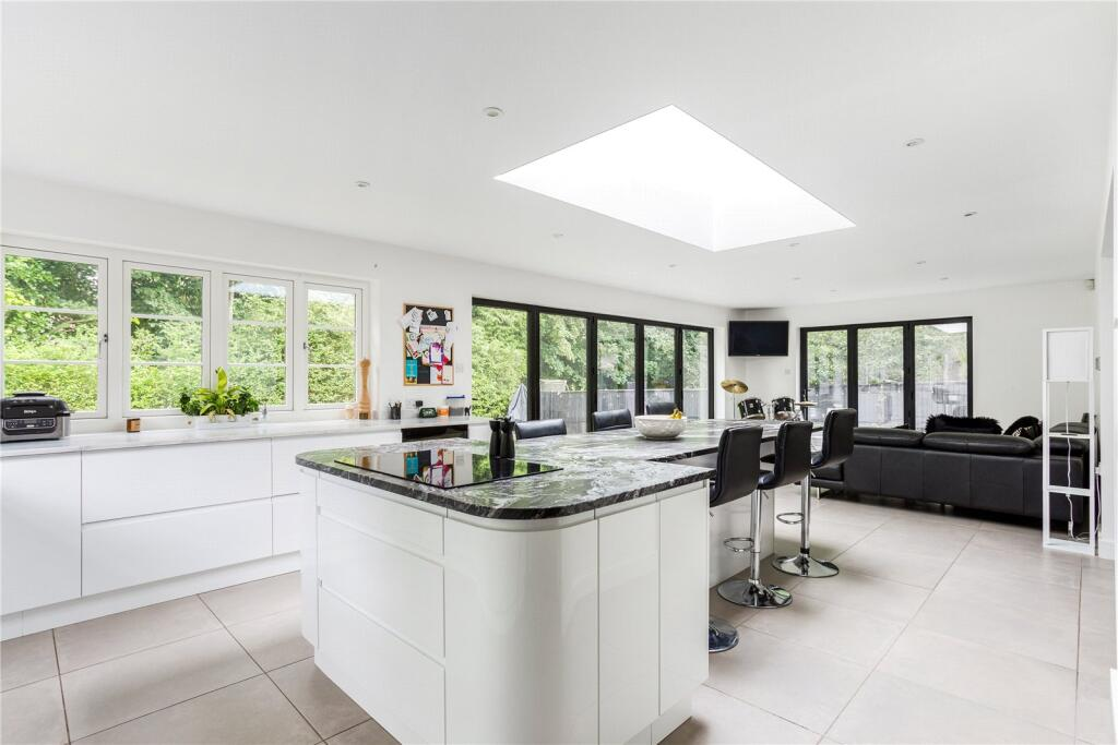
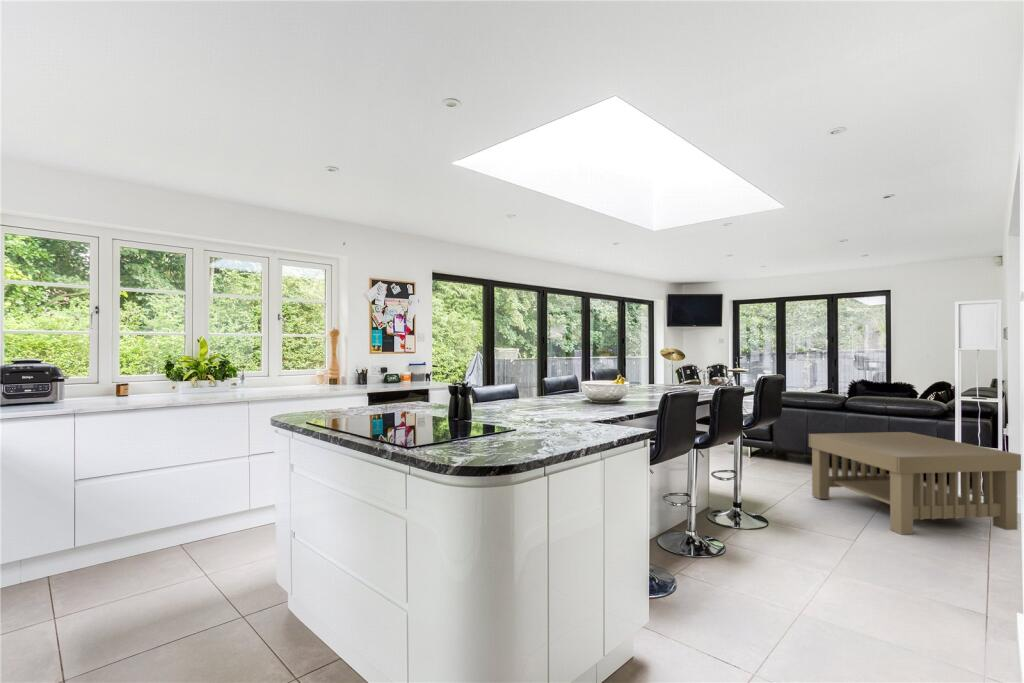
+ coffee table [808,431,1022,536]
